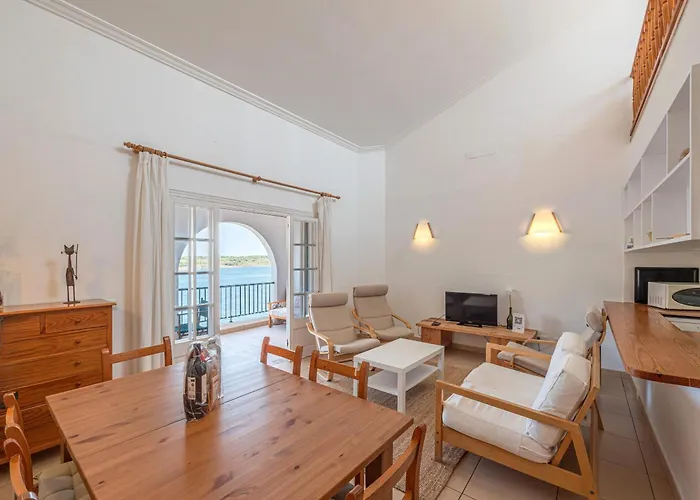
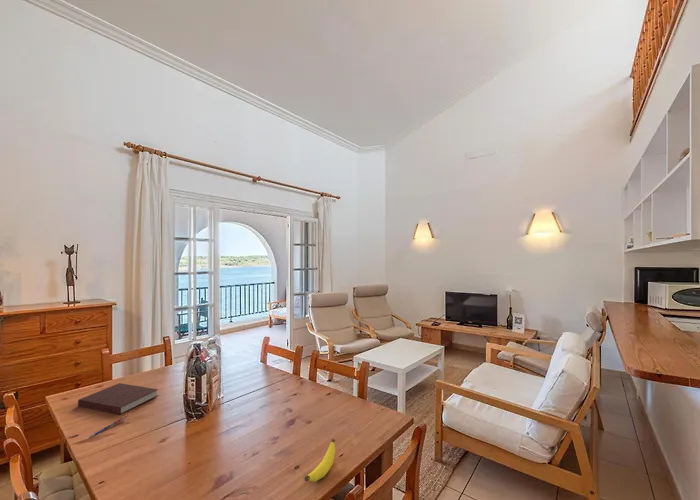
+ pen [89,415,128,438]
+ notebook [77,382,159,416]
+ banana [303,438,336,482]
